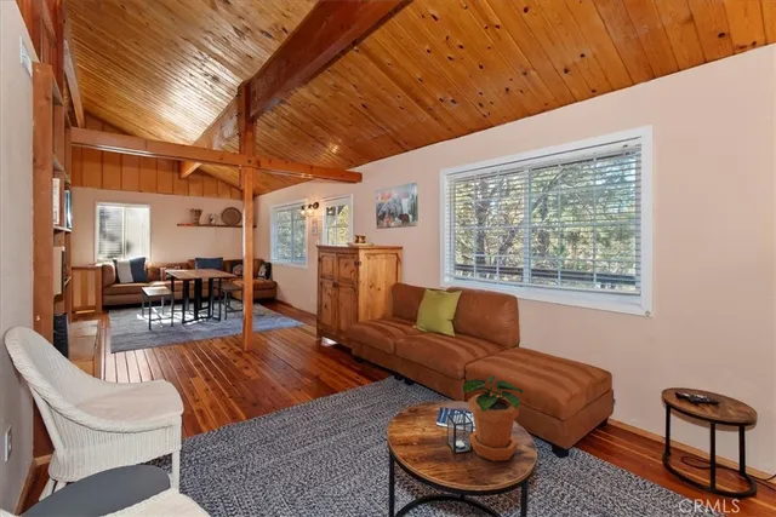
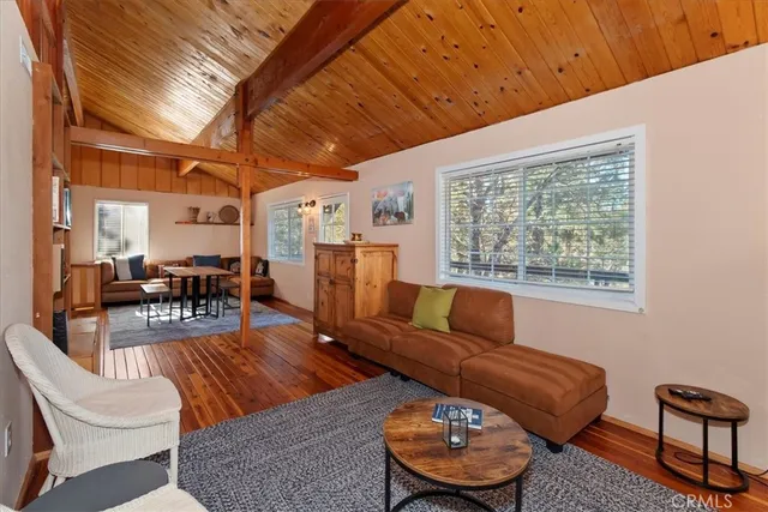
- potted plant [462,374,524,463]
